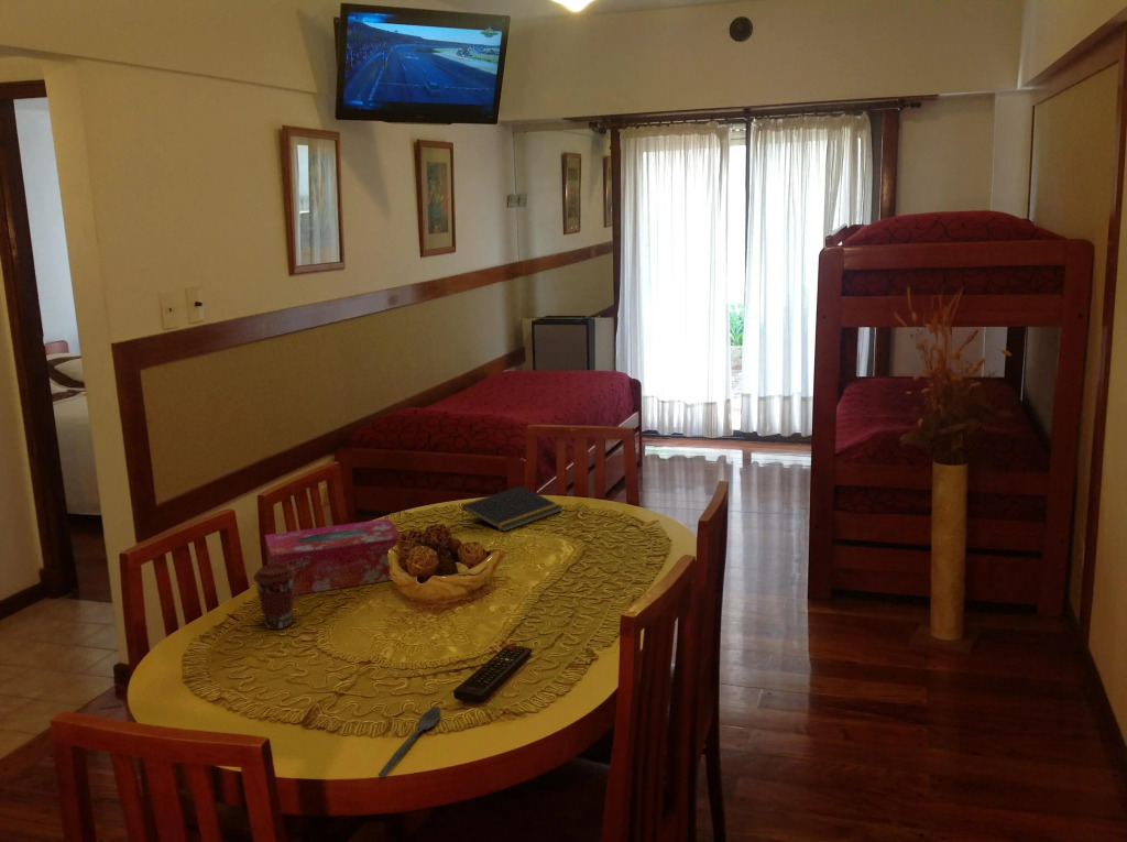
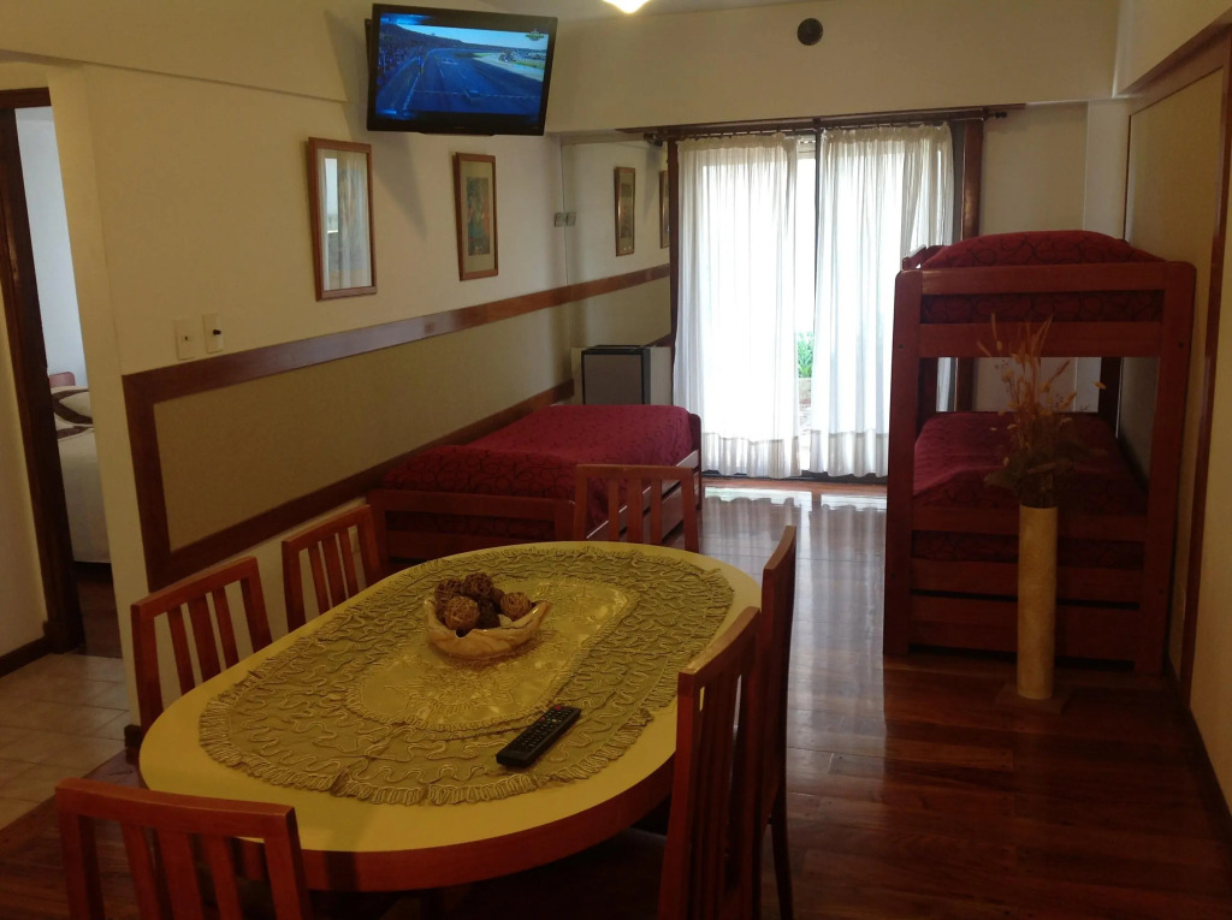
- spoon [378,706,442,778]
- coffee cup [252,564,295,631]
- notepad [460,485,564,533]
- tissue box [264,517,402,597]
